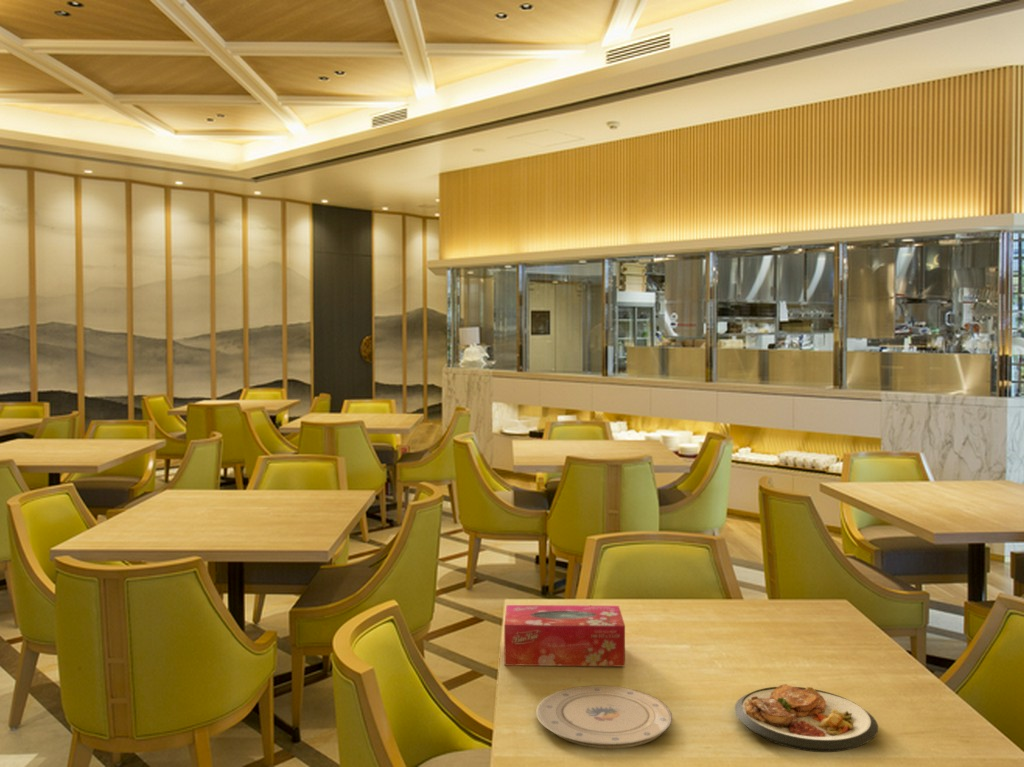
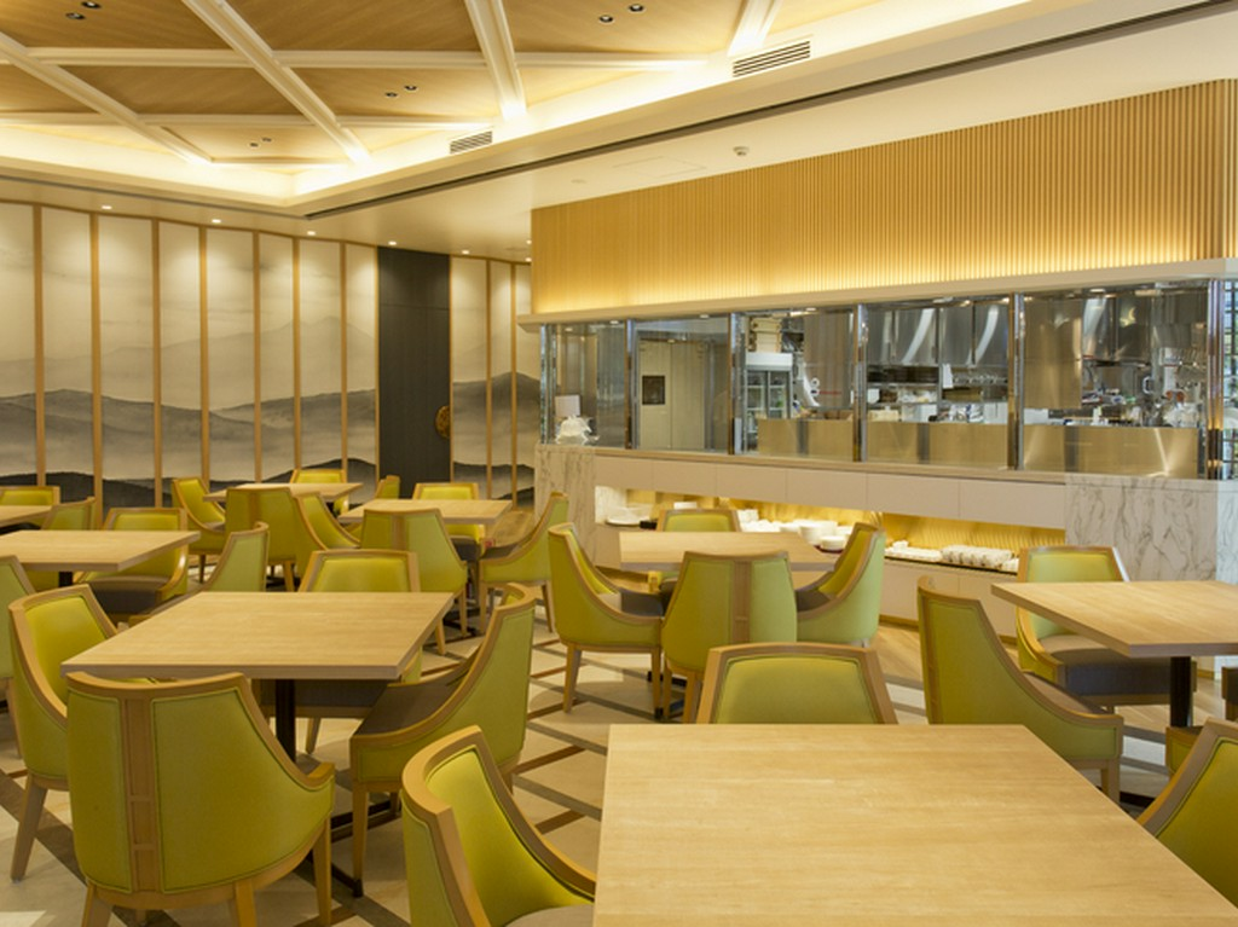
- tissue box [503,604,626,667]
- plate [535,685,673,749]
- plate [734,683,879,753]
